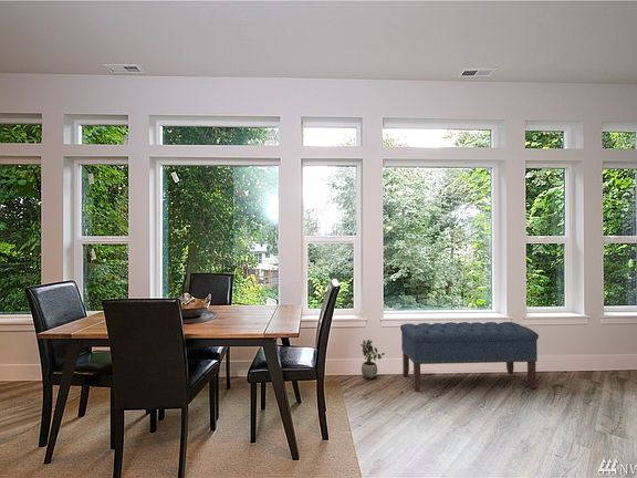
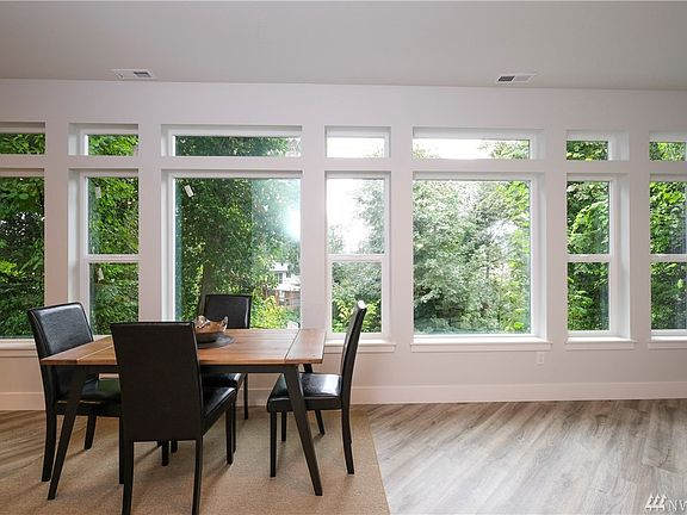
- bench [399,321,540,393]
- potted plant [359,339,386,381]
